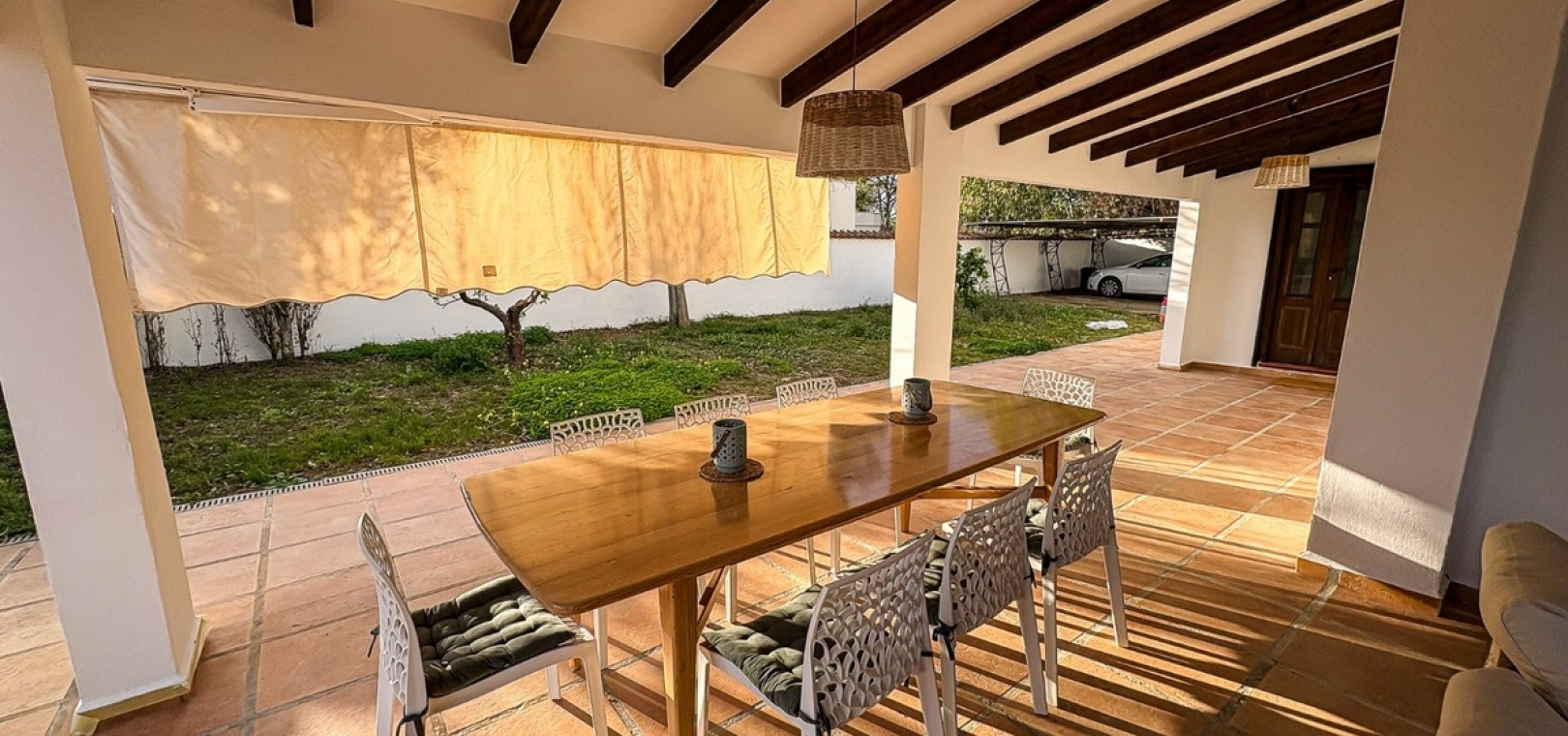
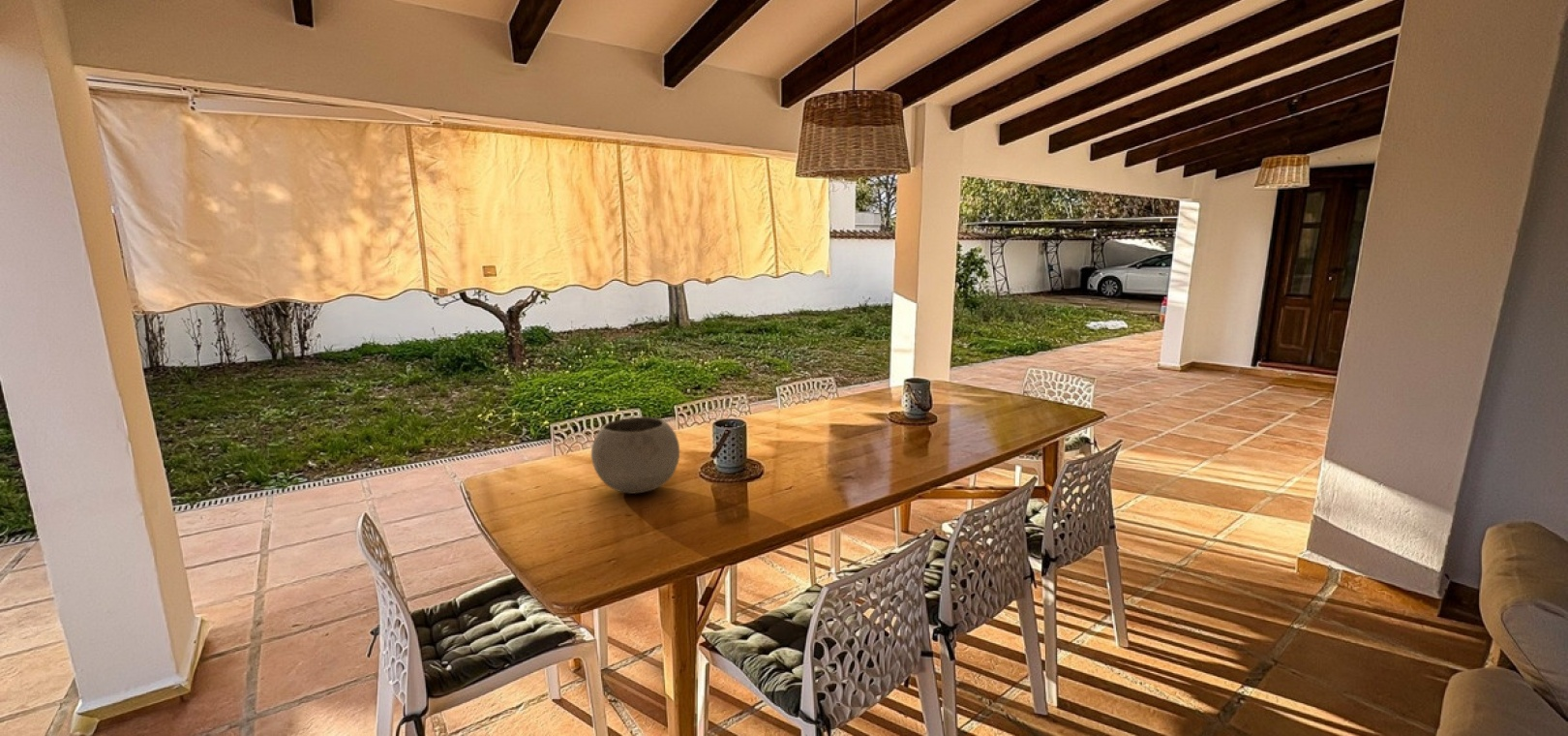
+ bowl [590,416,680,495]
